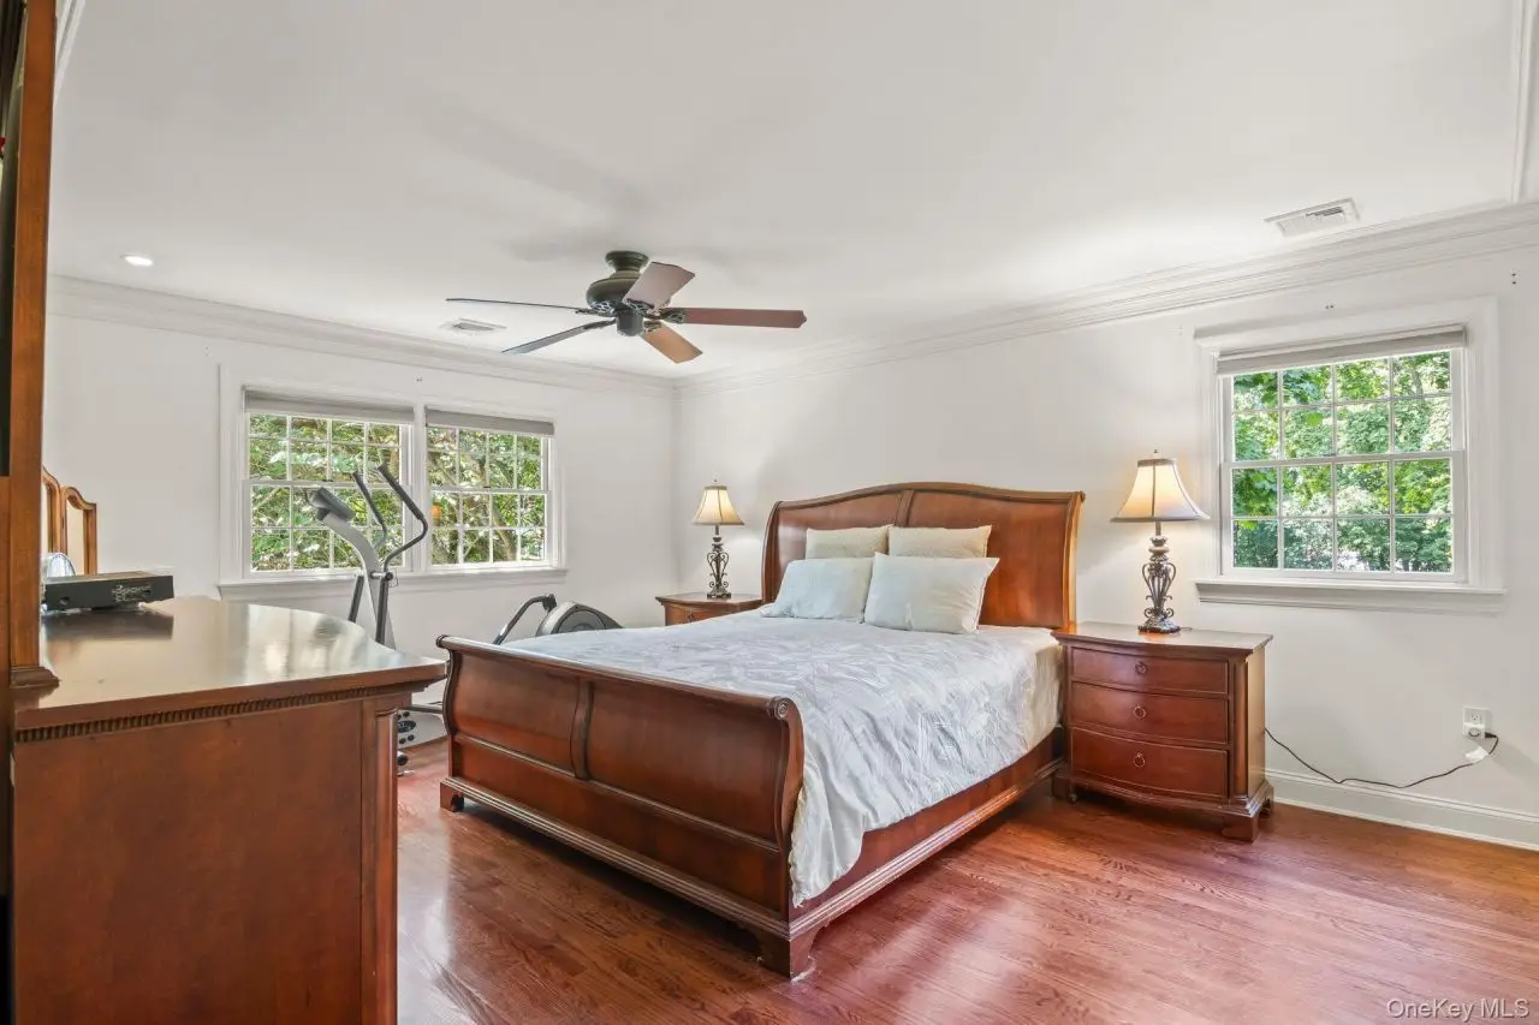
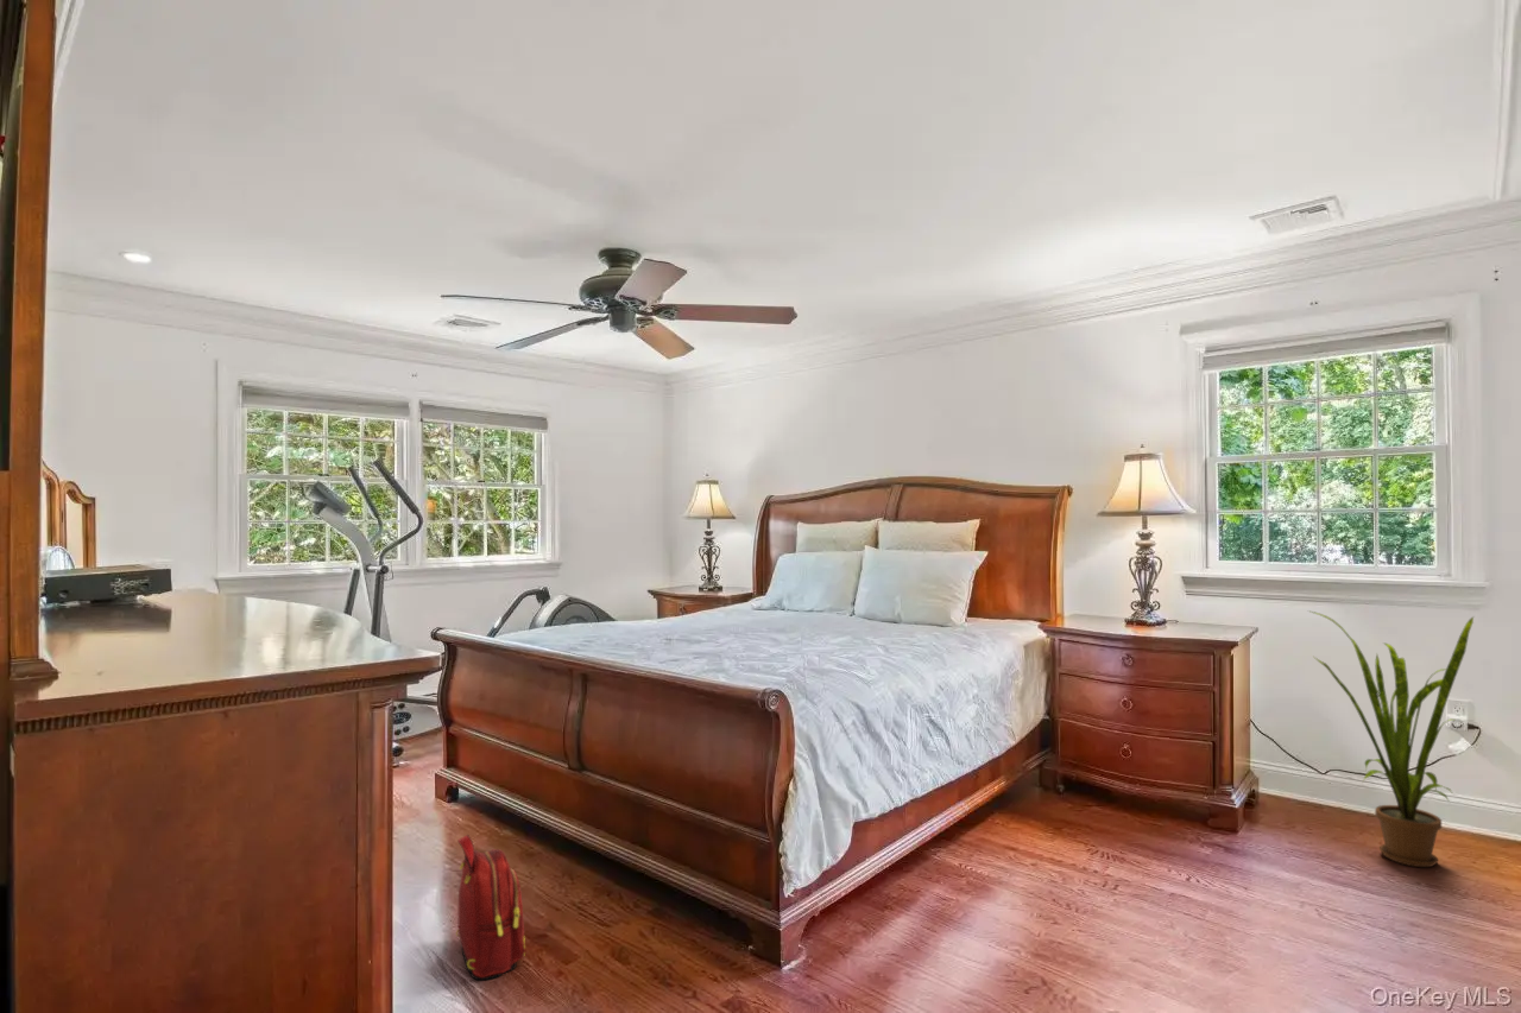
+ backpack [455,834,526,981]
+ house plant [1307,609,1475,868]
